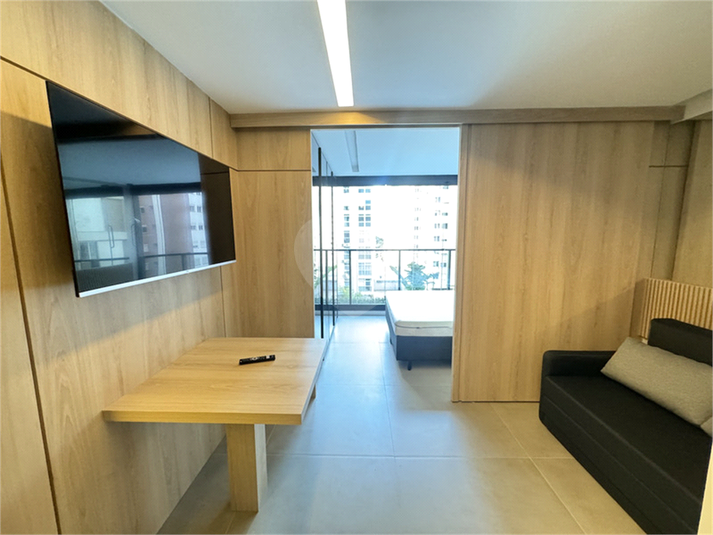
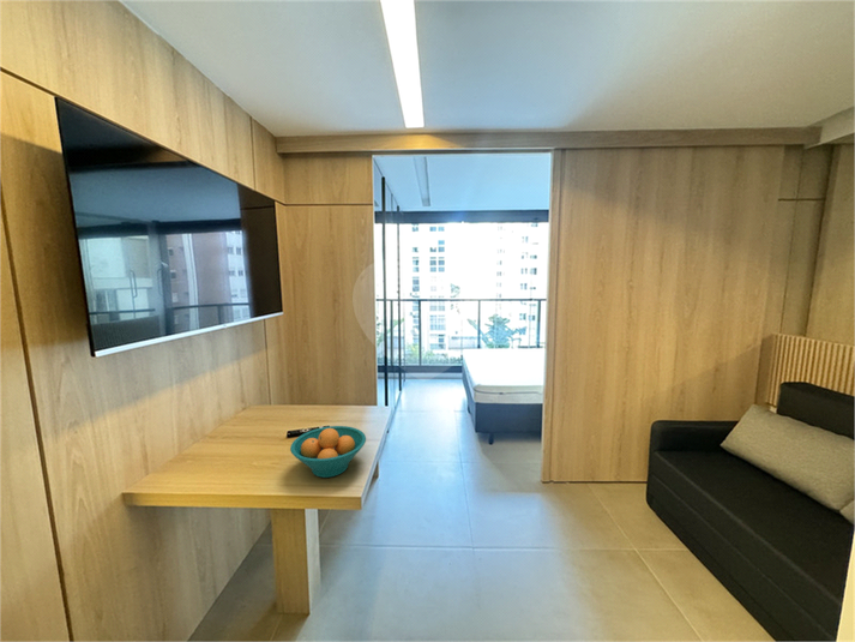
+ fruit bowl [289,425,367,479]
